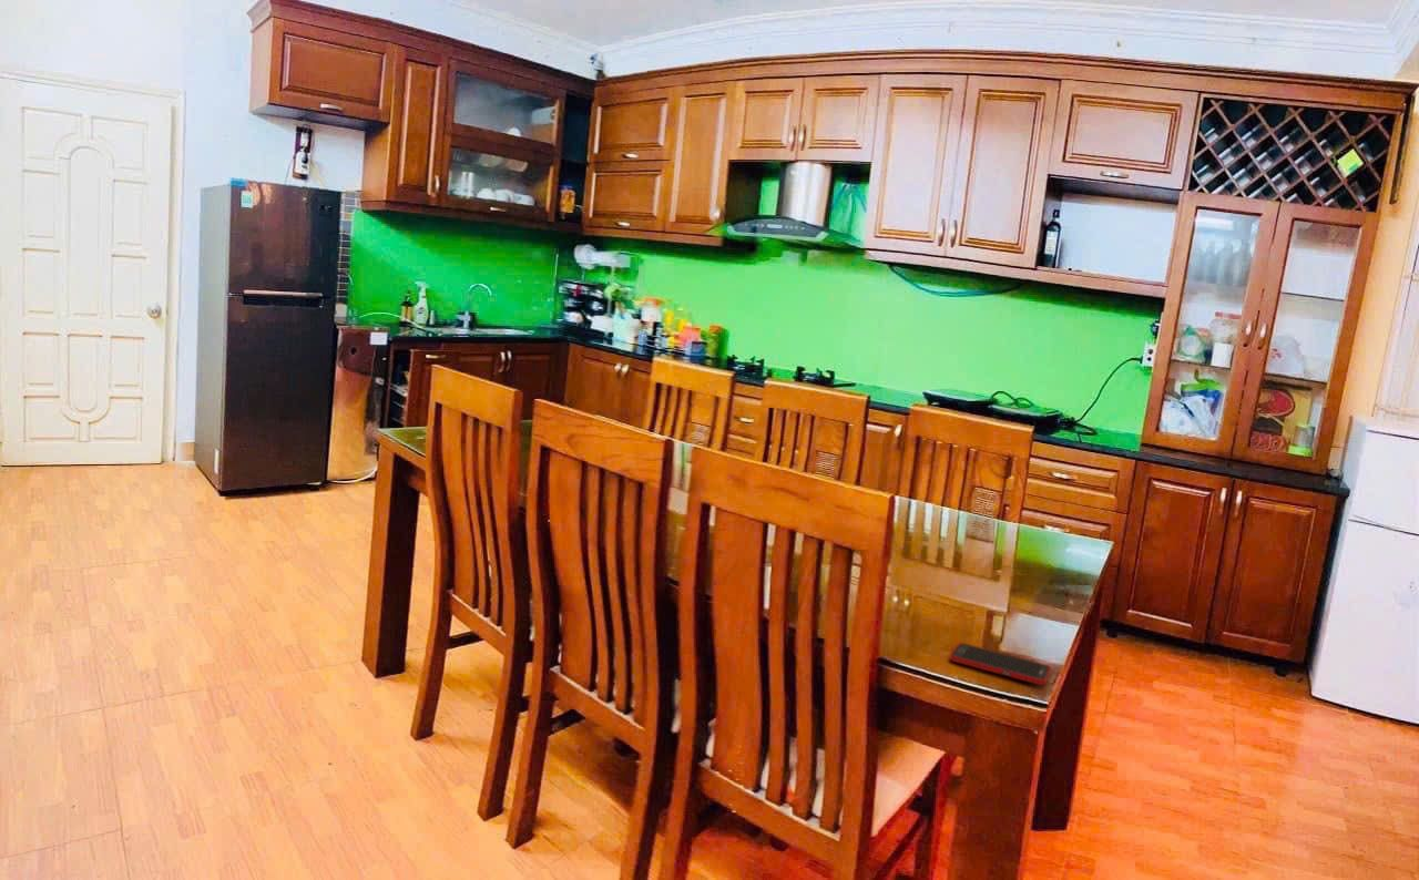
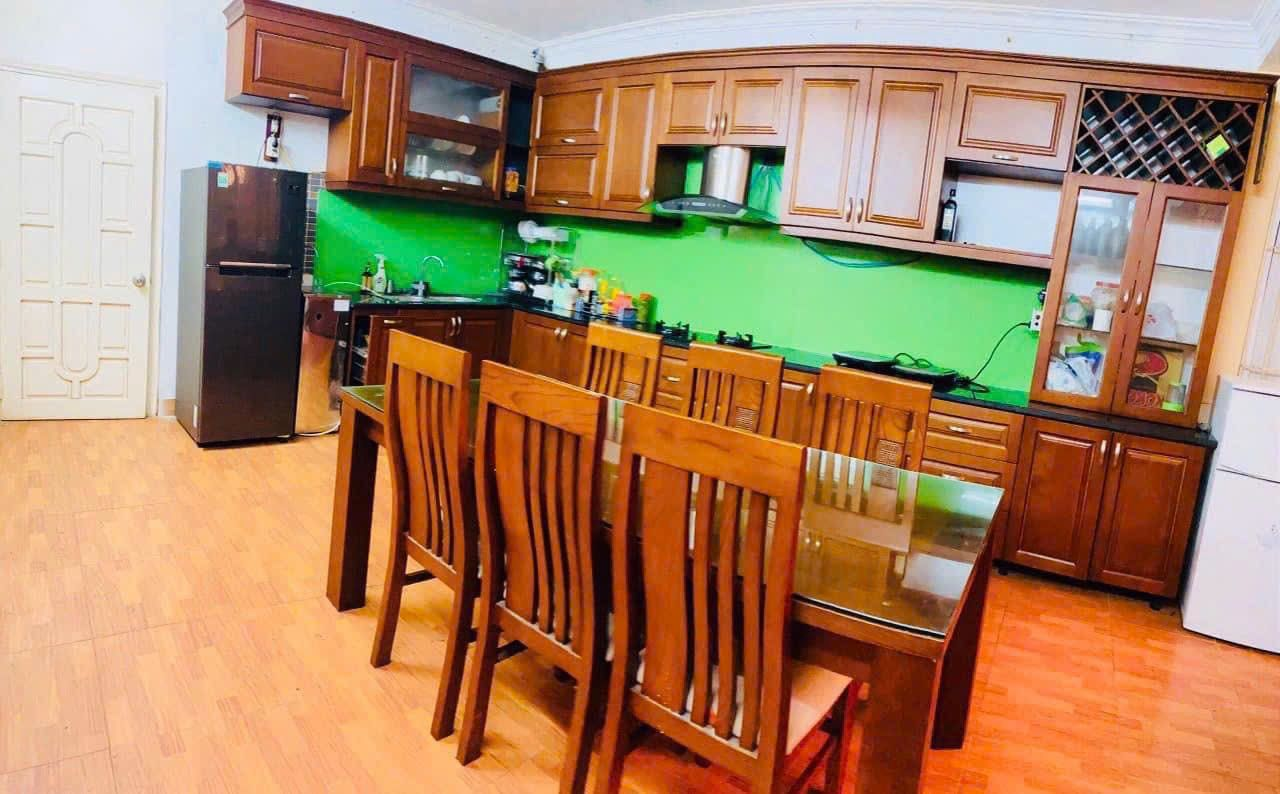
- cell phone [949,642,1052,686]
